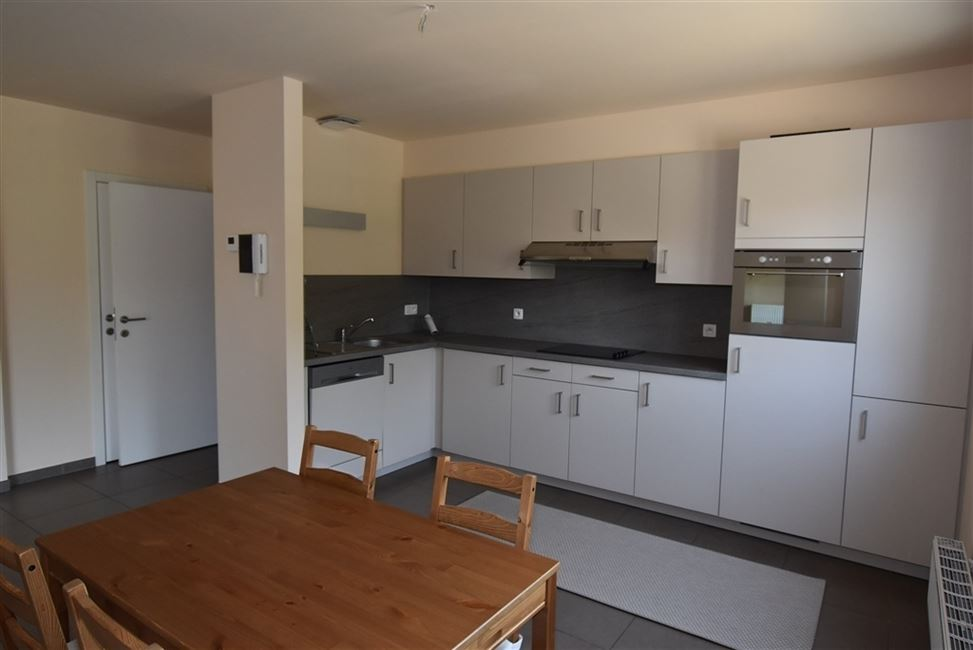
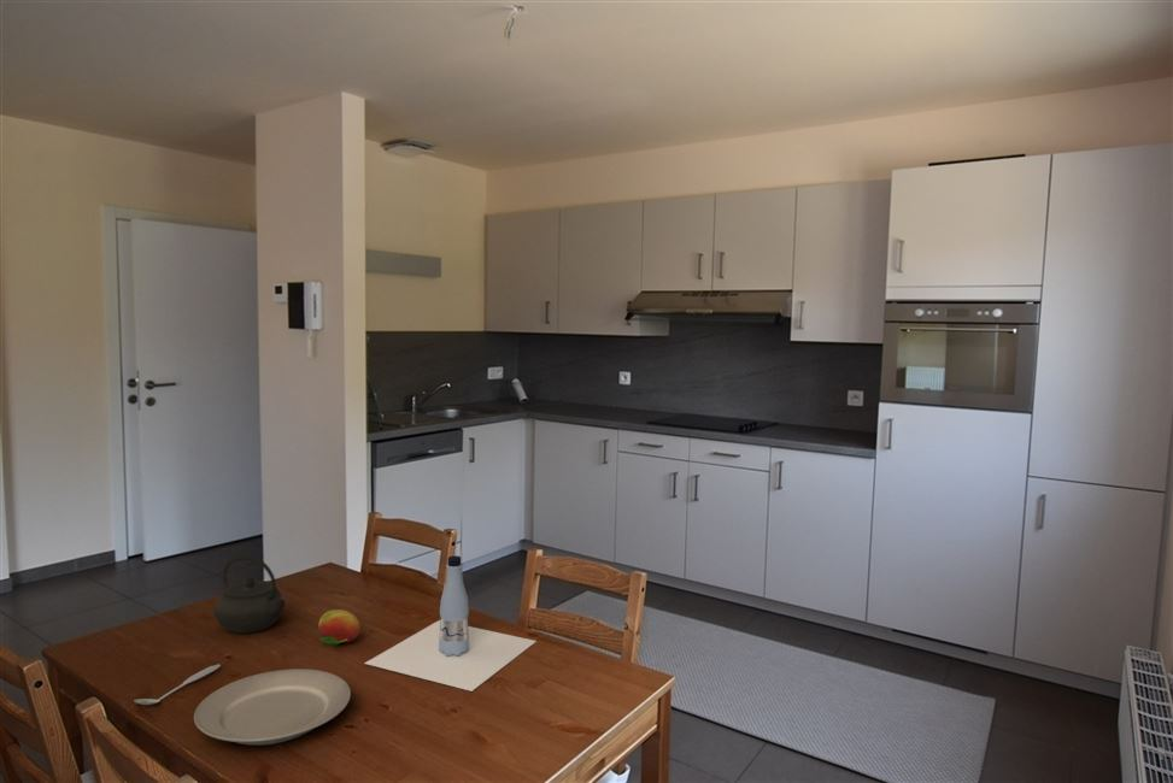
+ spoon [133,664,222,706]
+ plate [193,667,352,747]
+ kettle [212,553,287,635]
+ fruit [317,608,362,647]
+ bottle [363,555,538,693]
